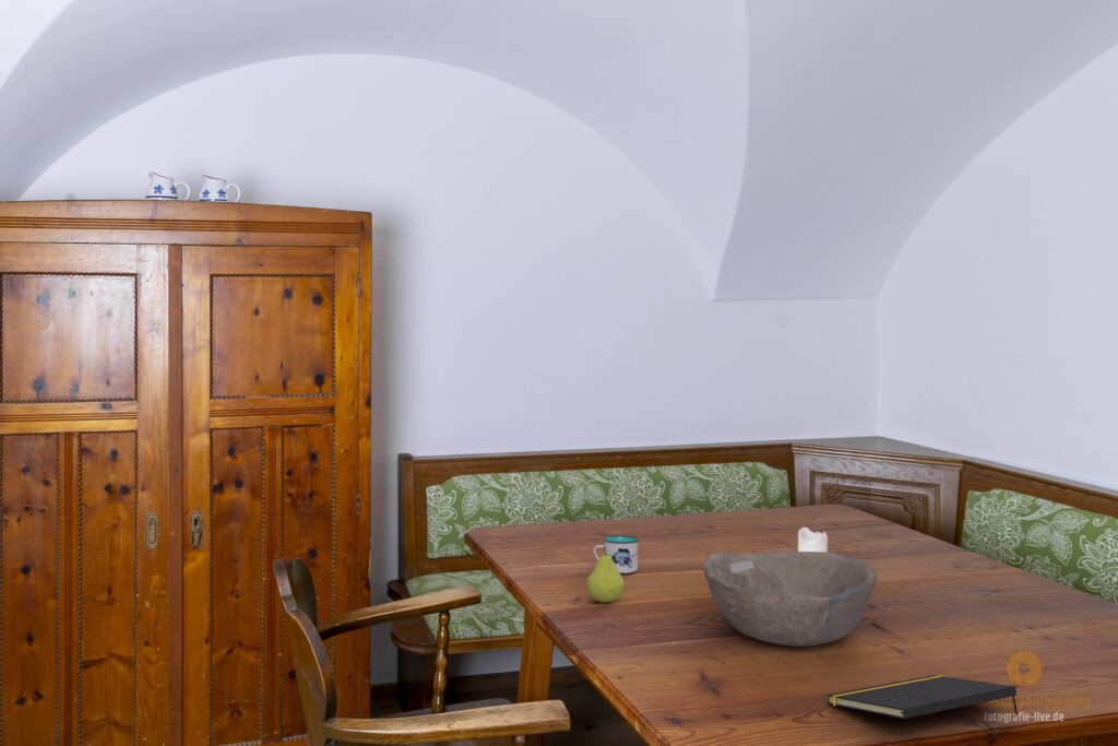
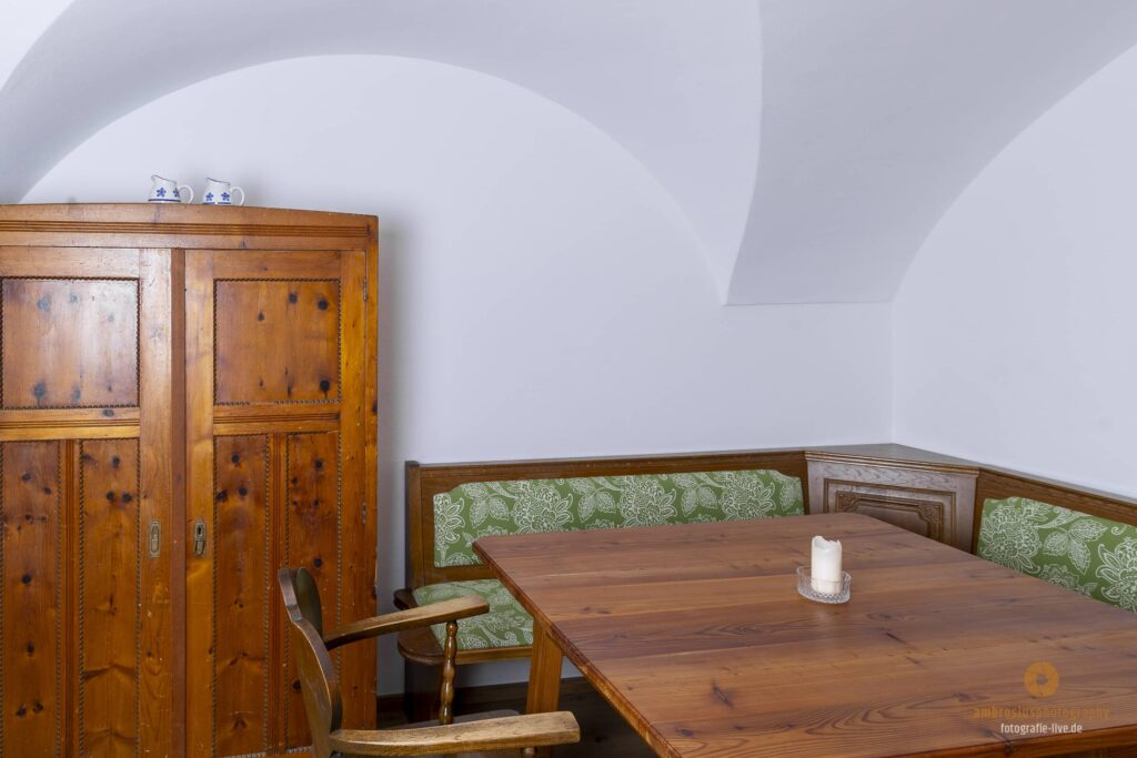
- notepad [826,674,1020,720]
- fruit [585,546,626,603]
- bowl [701,550,878,648]
- mug [593,534,641,575]
